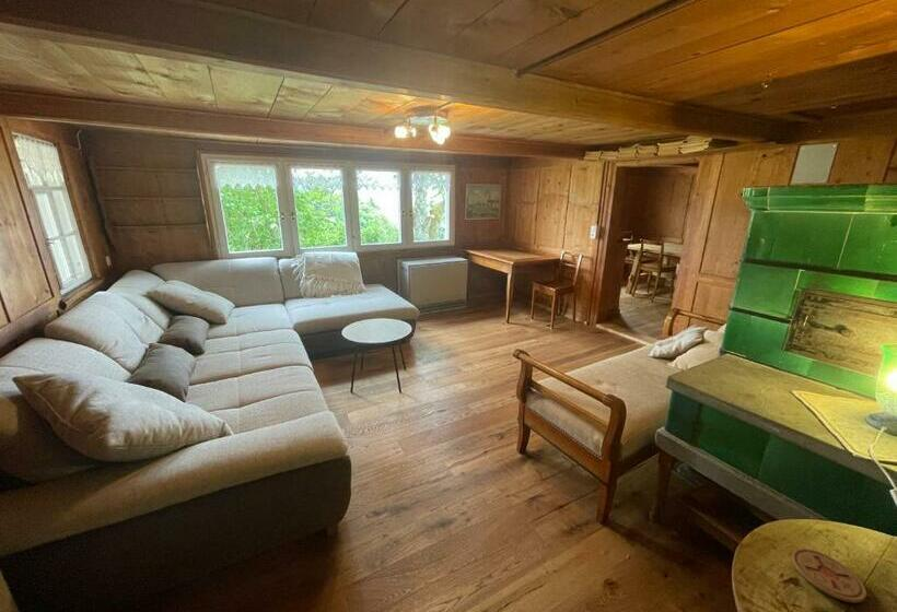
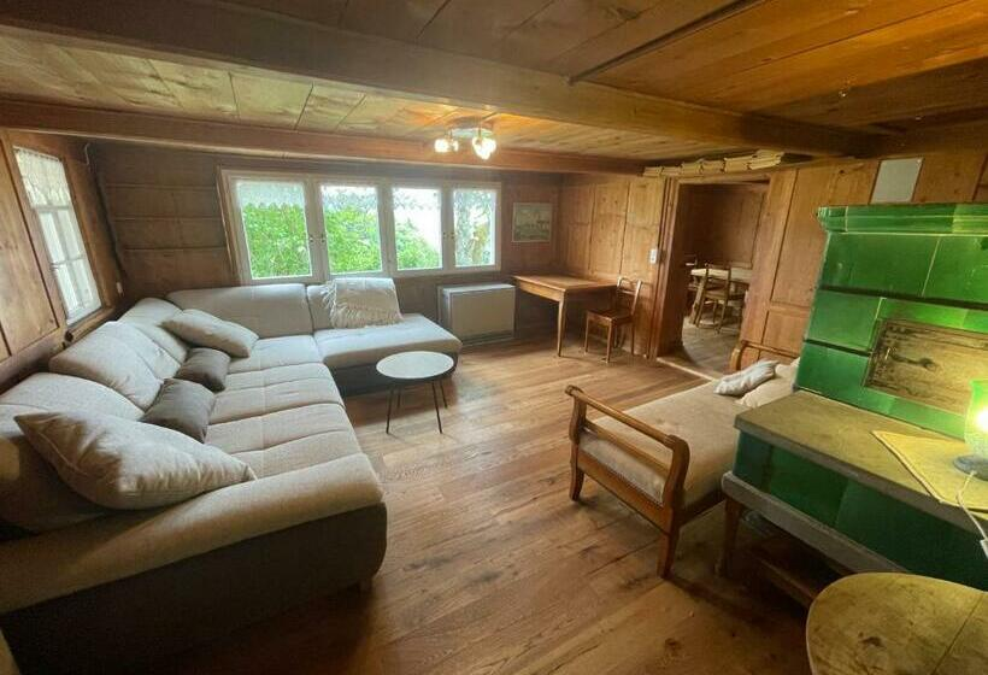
- coaster [791,548,867,603]
